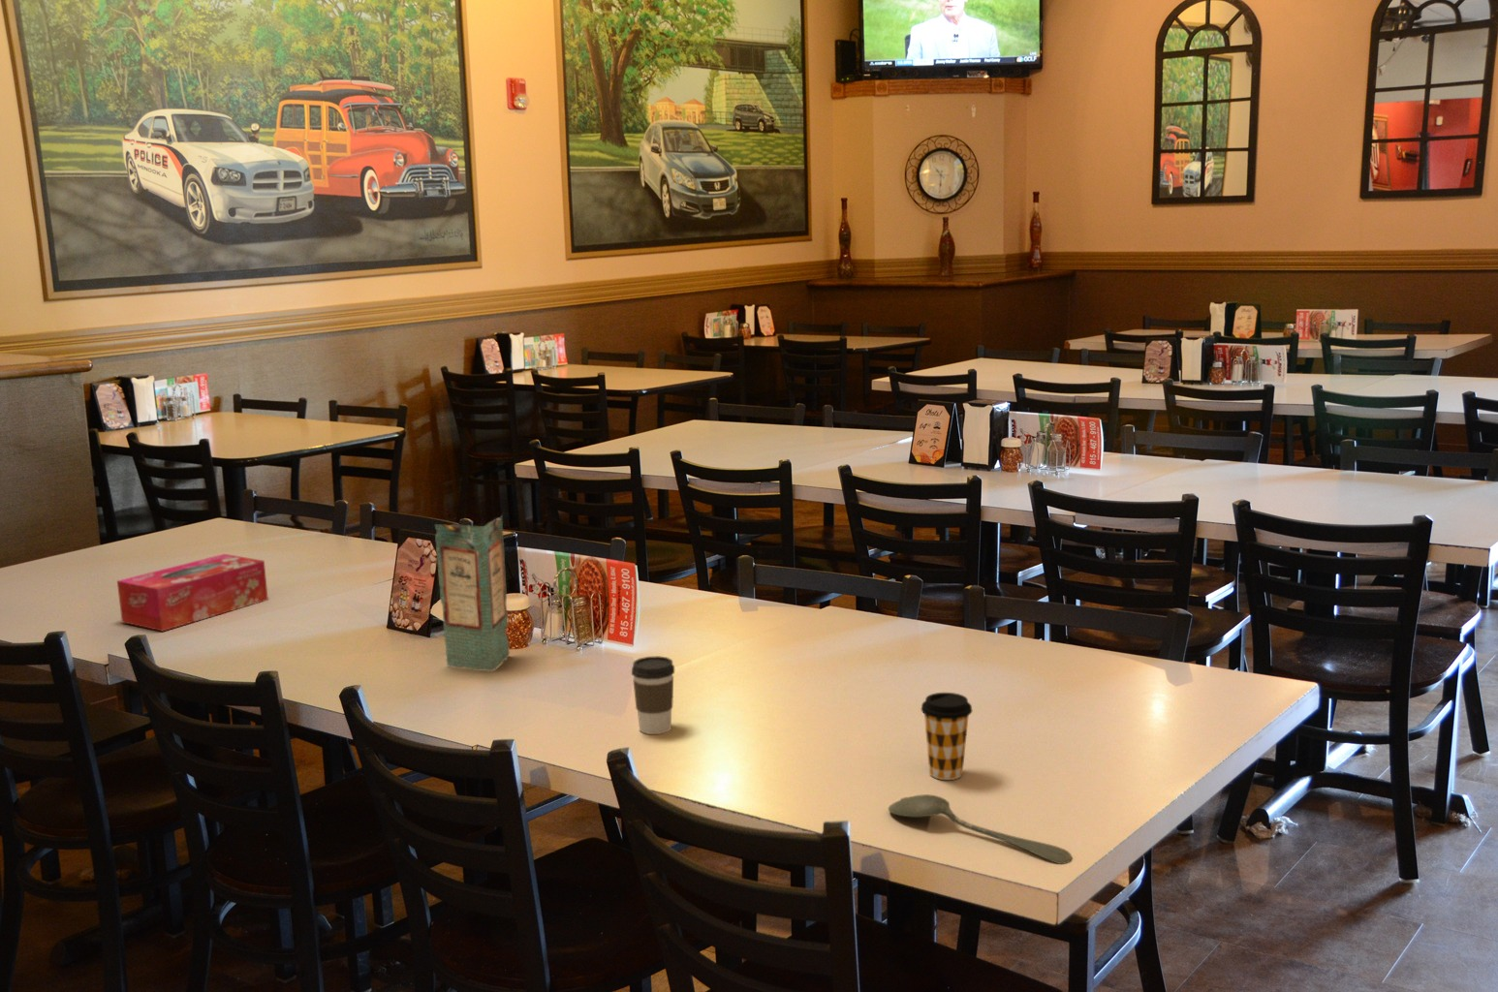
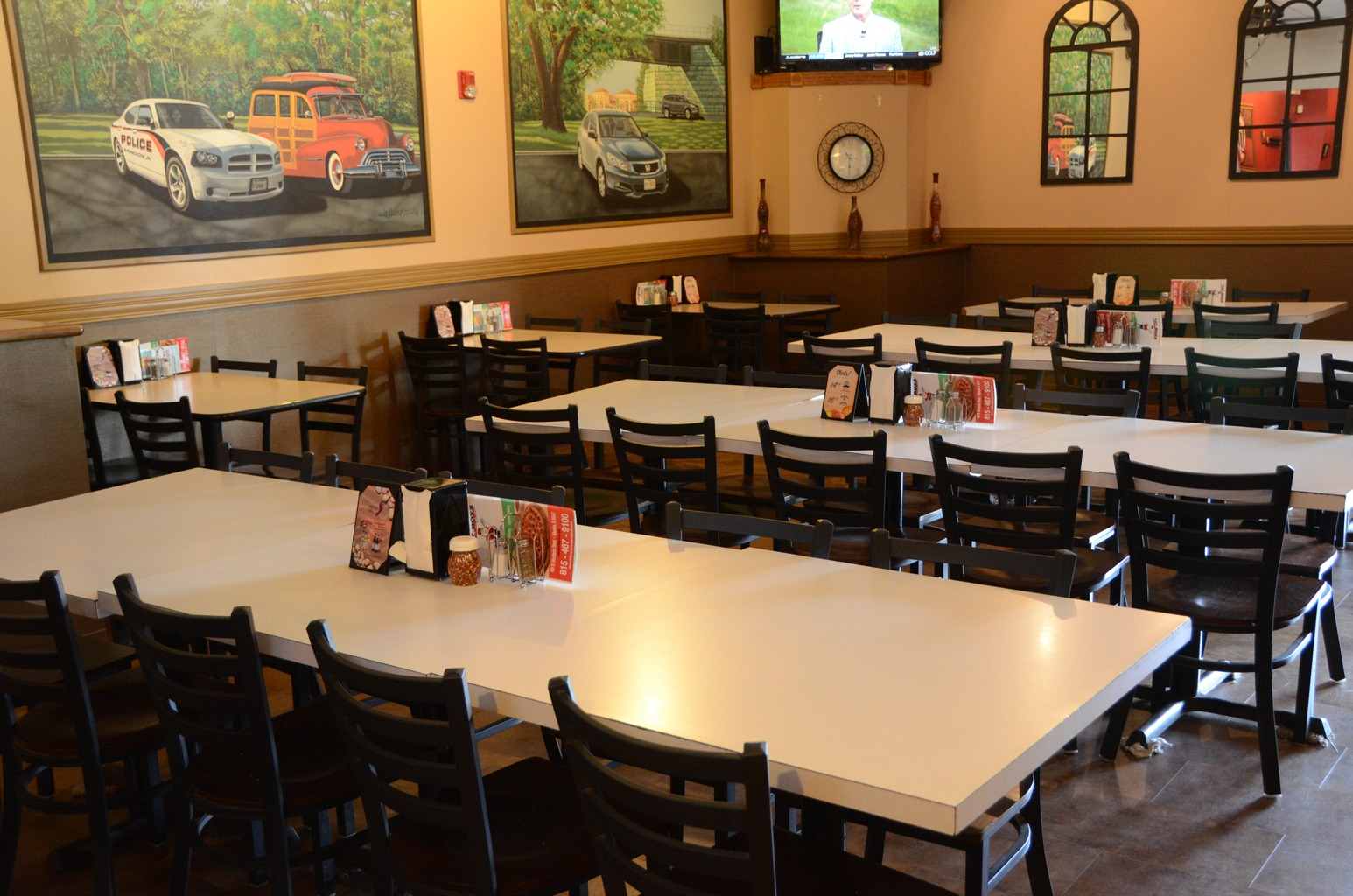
- tissue box [116,554,269,632]
- coffee cup [631,654,675,735]
- spoon [888,794,1073,865]
- coffee cup [920,692,973,781]
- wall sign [434,514,510,671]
